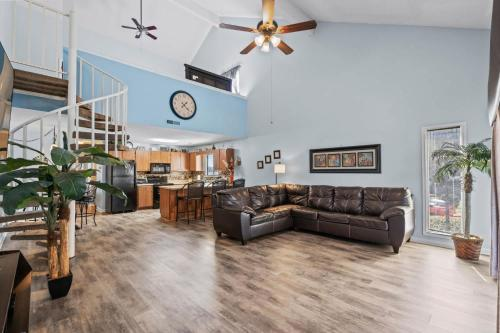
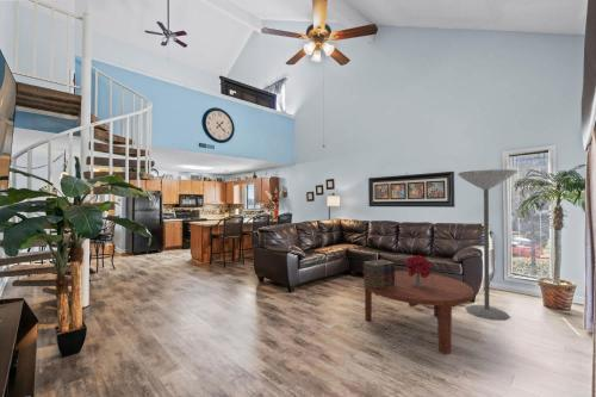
+ bouquet [405,254,432,287]
+ floor lamp [457,168,519,321]
+ coffee table [364,269,474,354]
+ book stack [361,259,397,289]
